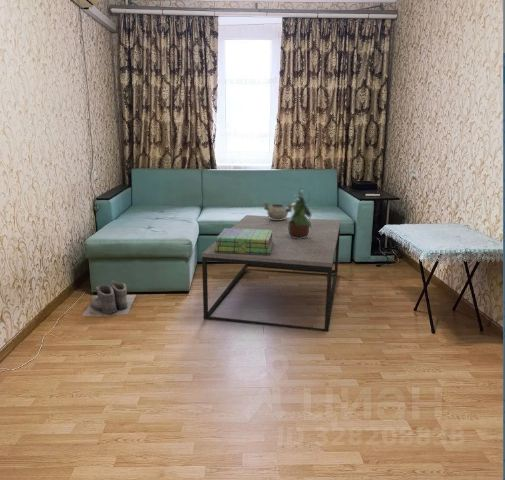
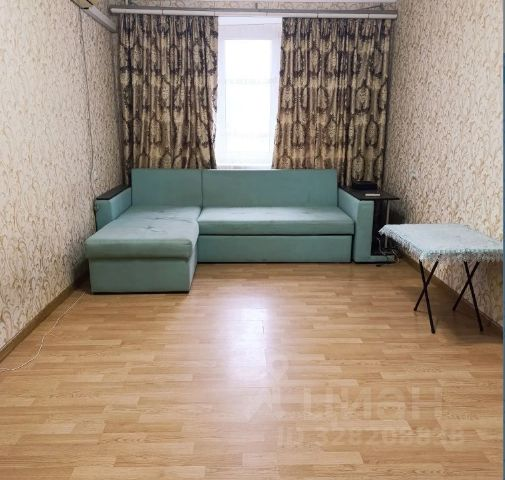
- potted plant [288,187,312,239]
- boots [81,279,137,317]
- stack of books [215,227,274,255]
- coffee table [201,214,341,333]
- decorative bowl [262,201,294,220]
